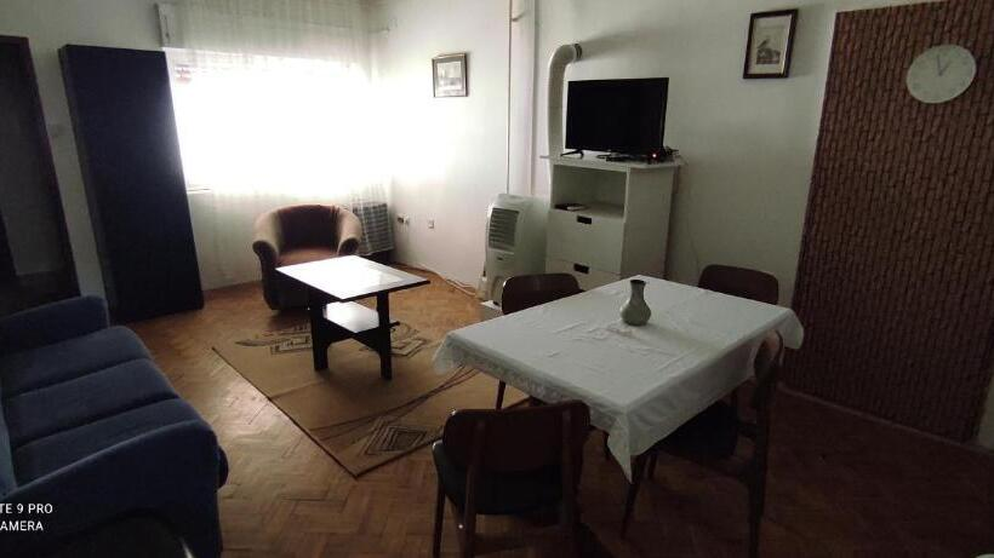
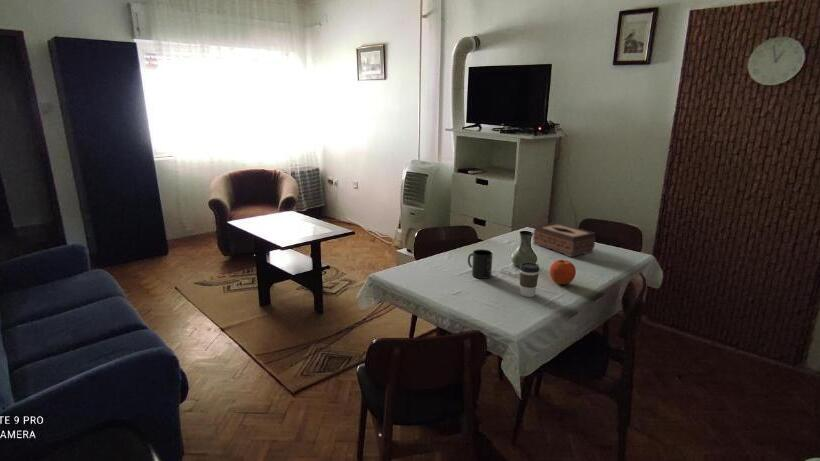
+ coffee cup [518,262,540,298]
+ tissue box [532,222,596,258]
+ mug [467,248,494,280]
+ fruit [549,259,577,286]
